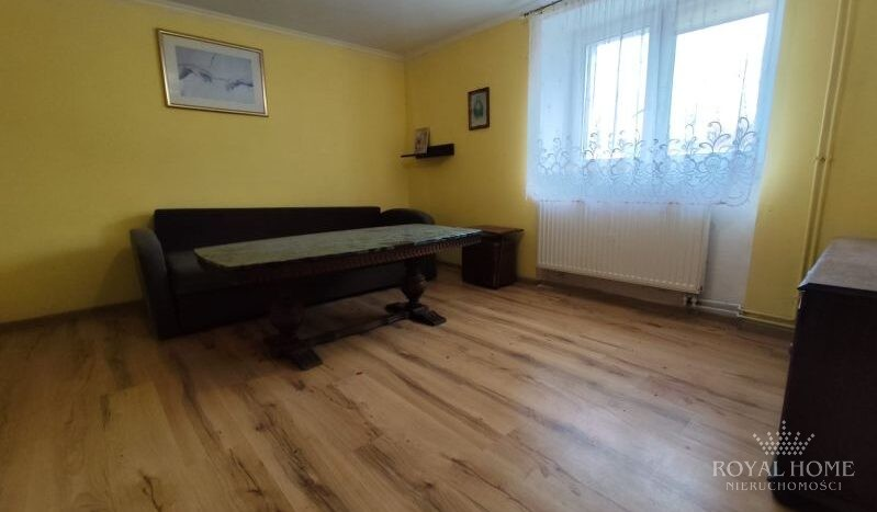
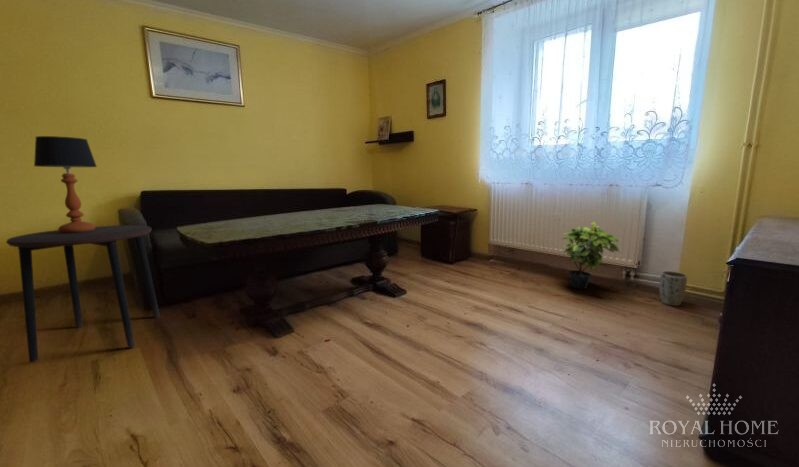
+ table lamp [33,135,98,233]
+ plant pot [659,270,688,307]
+ potted plant [561,221,620,290]
+ side table [5,224,161,363]
